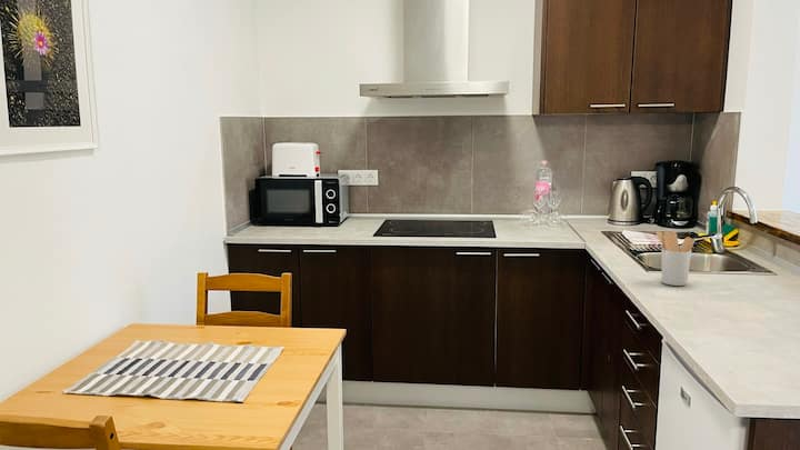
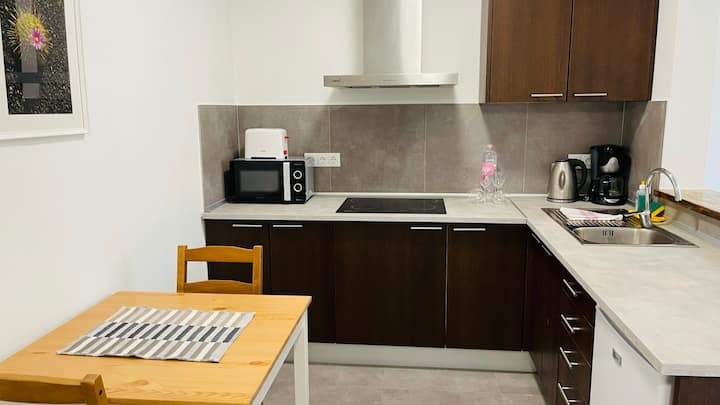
- utensil holder [654,230,697,287]
